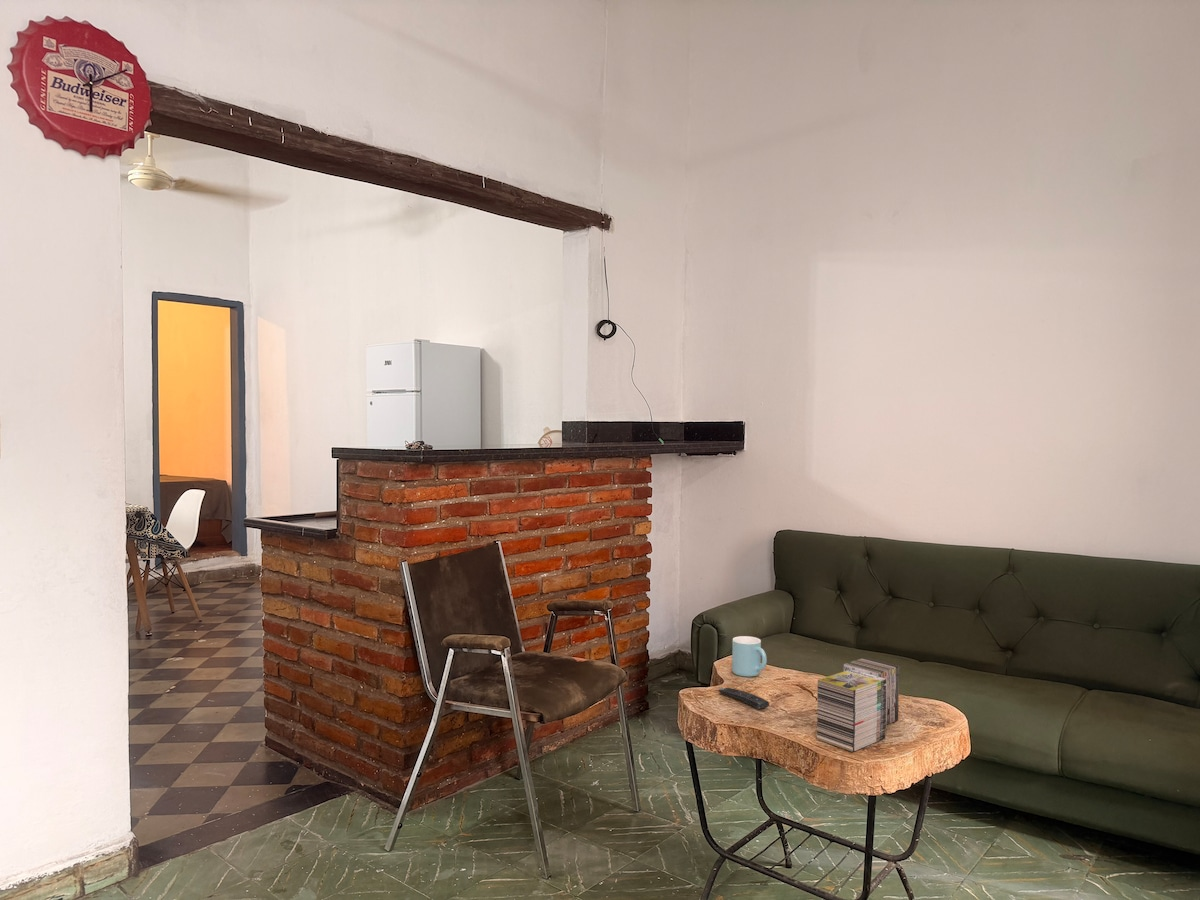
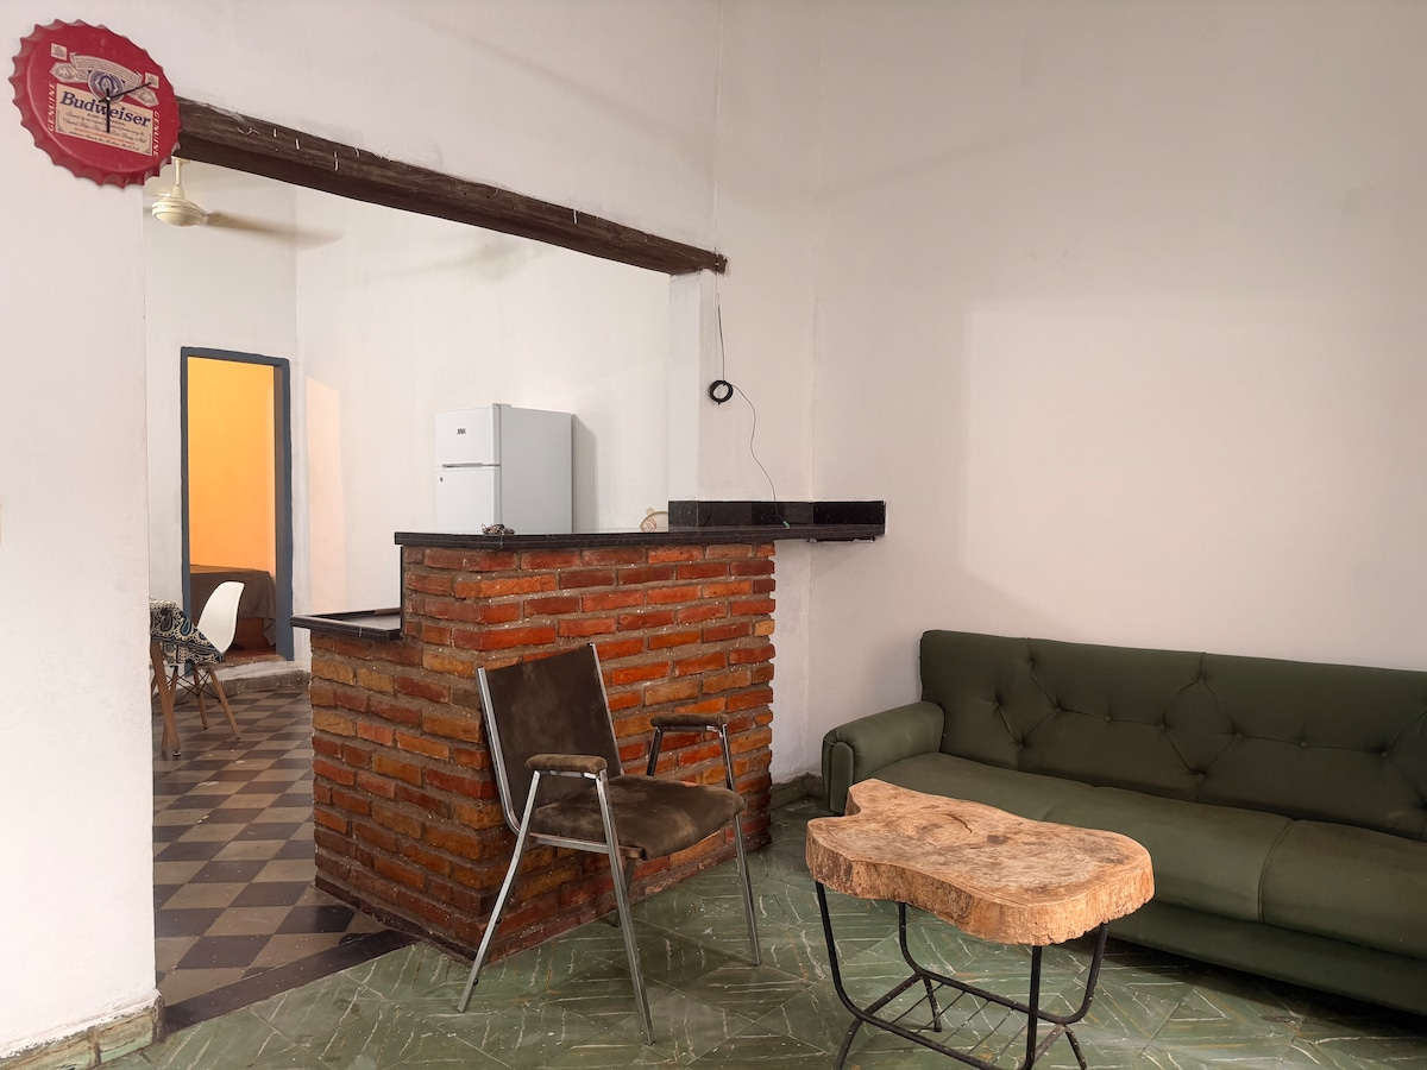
- magazine [816,657,900,753]
- mug [731,635,768,678]
- remote control [718,687,770,710]
